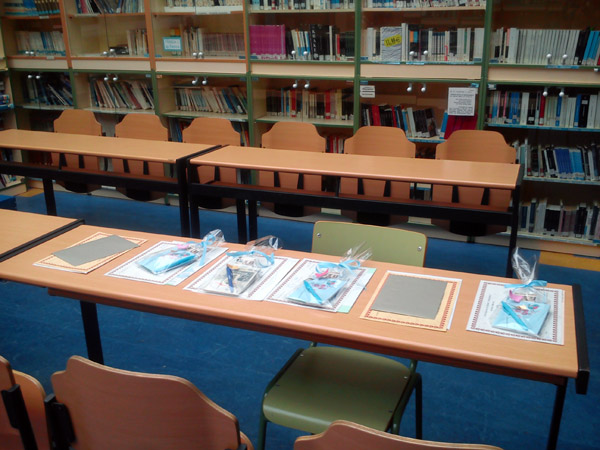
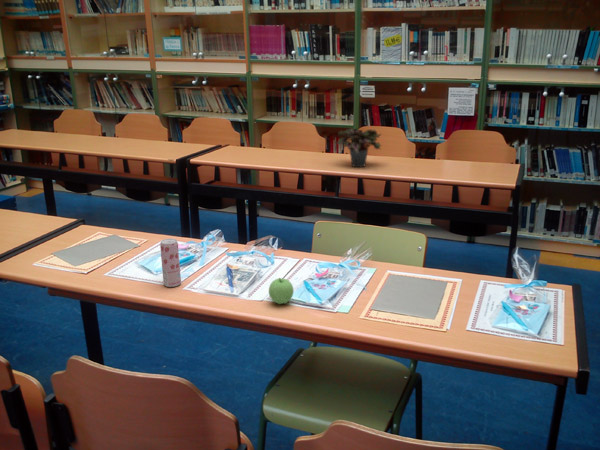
+ beverage can [159,238,182,288]
+ apple [268,277,295,305]
+ potted plant [336,127,383,168]
